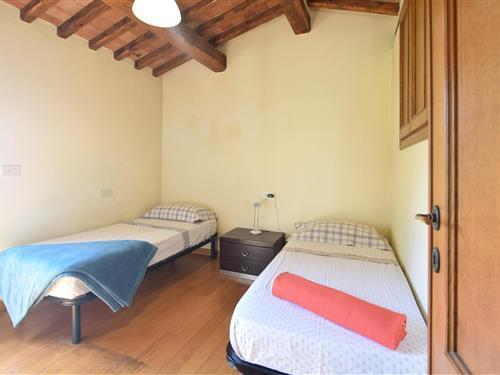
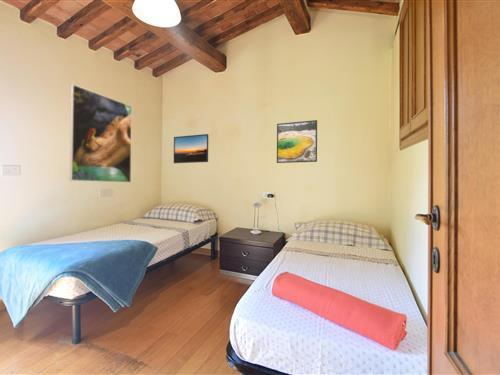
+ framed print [173,133,209,164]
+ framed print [276,119,318,164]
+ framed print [69,83,133,184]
